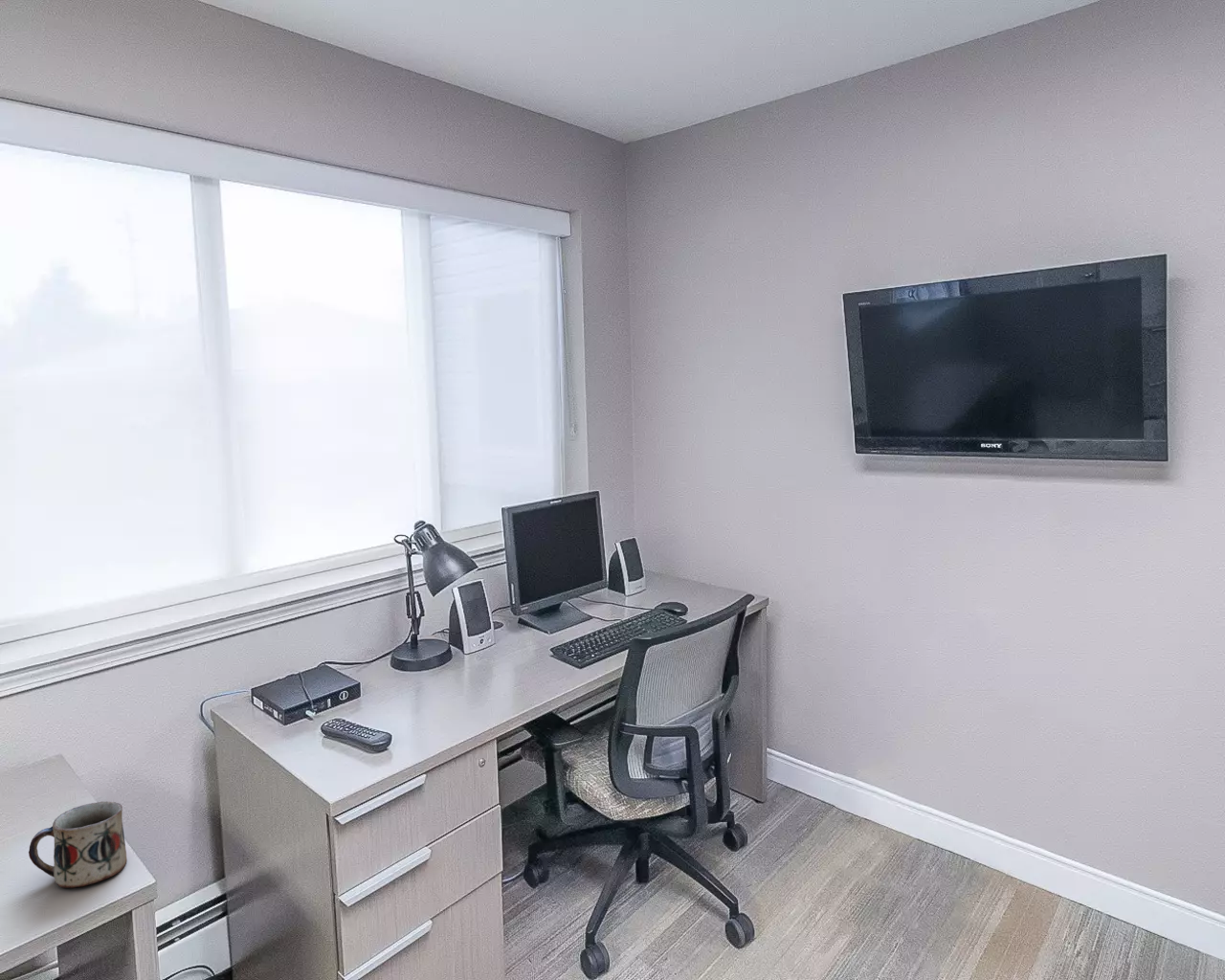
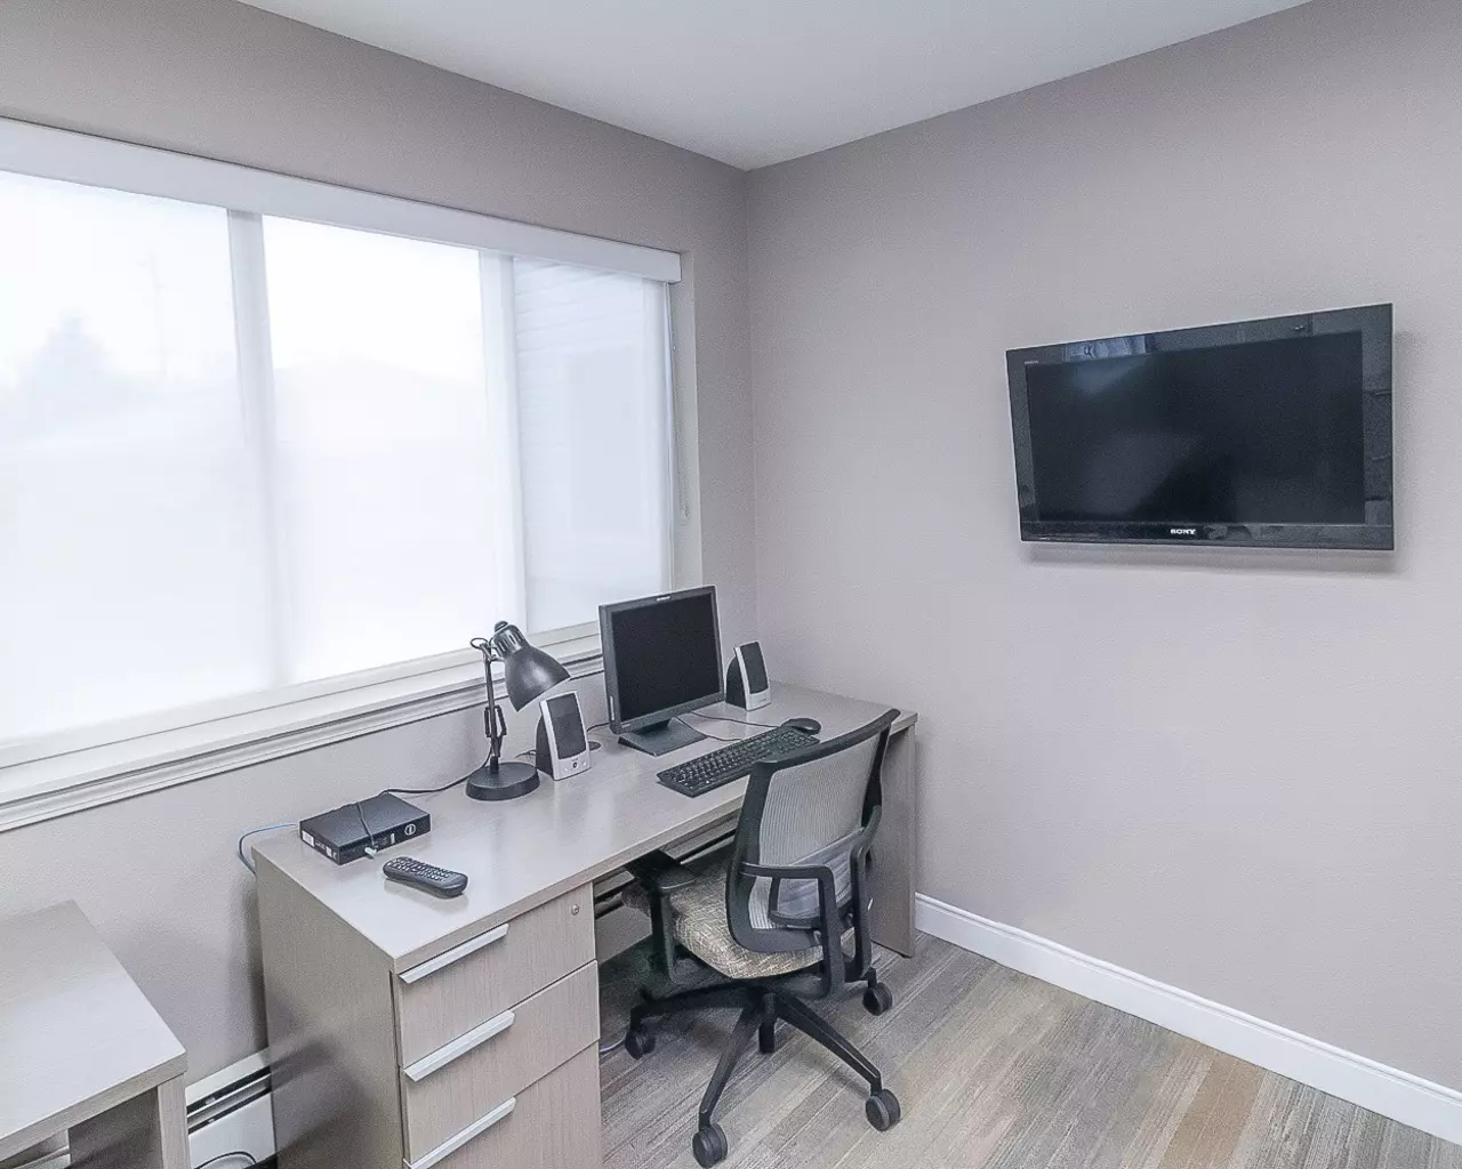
- mug [28,801,128,889]
